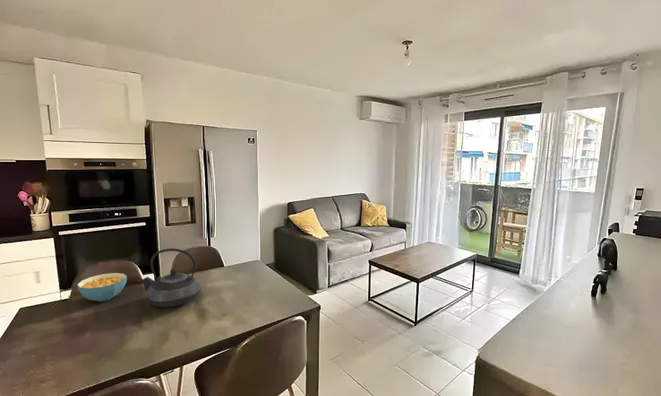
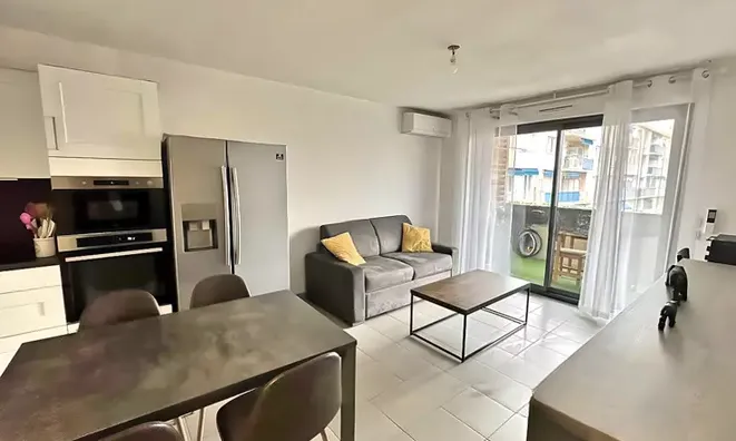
- teapot [141,247,202,308]
- cereal bowl [76,272,128,302]
